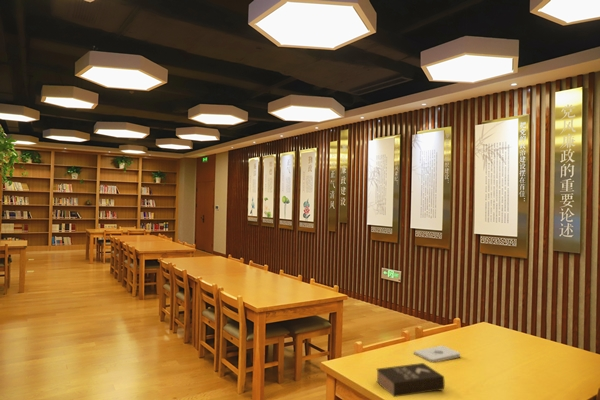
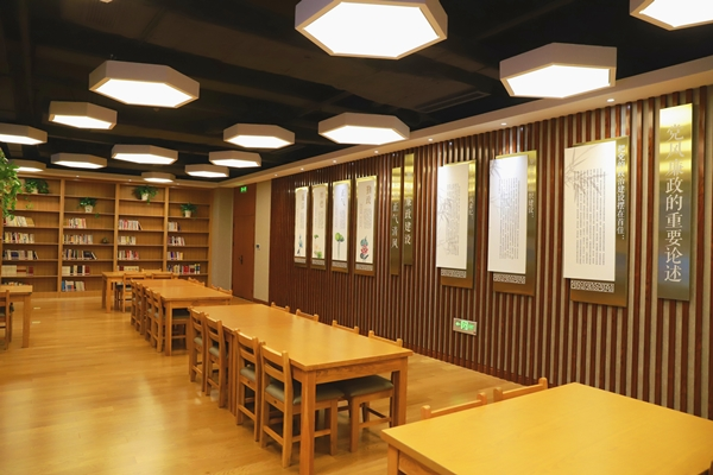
- notepad [413,344,461,363]
- book [375,362,446,398]
